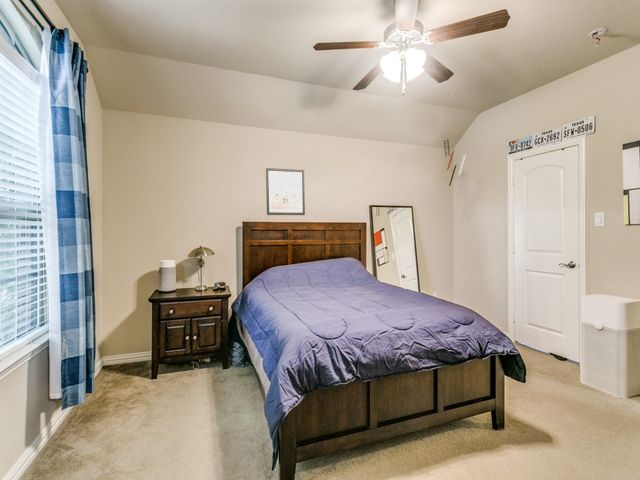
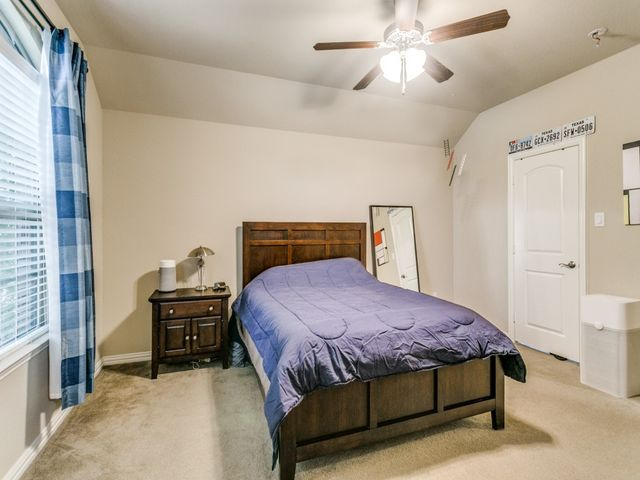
- wall art [265,167,306,216]
